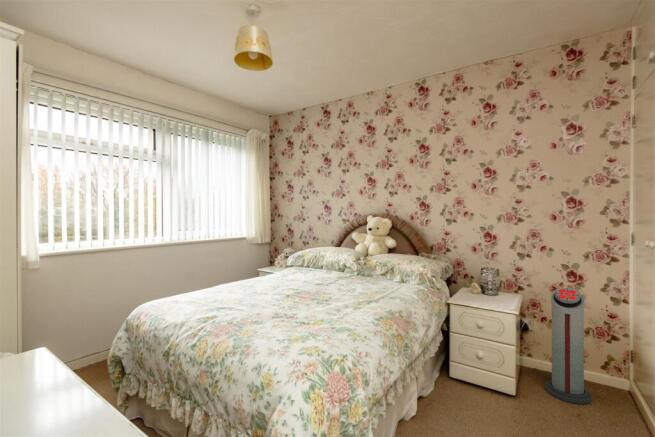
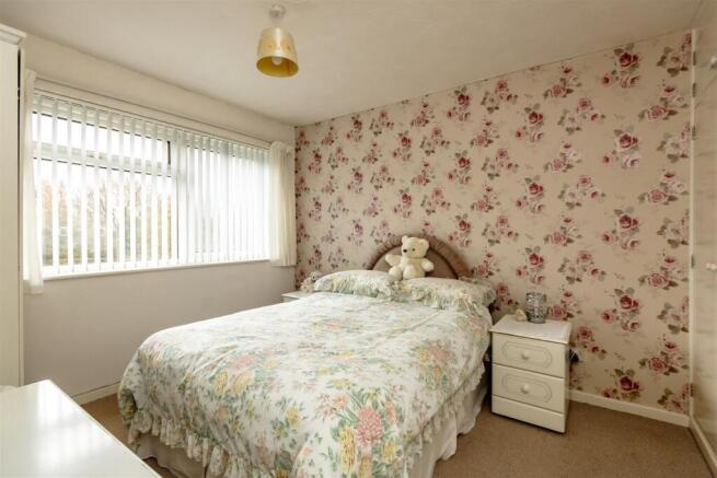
- air purifier [544,287,593,405]
